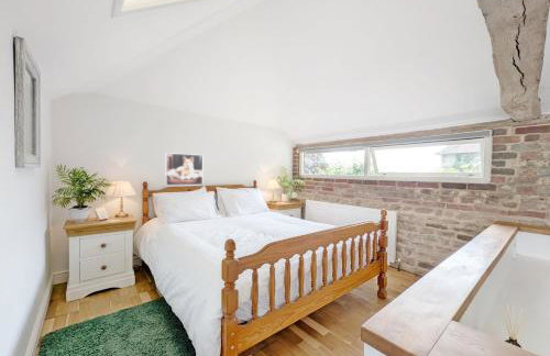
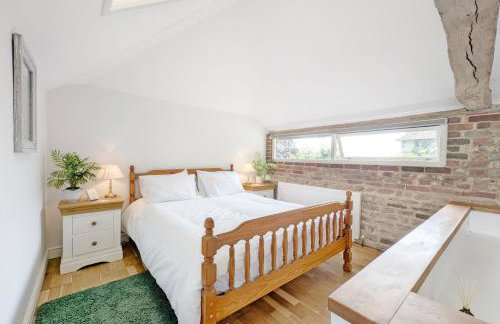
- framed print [164,152,204,187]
